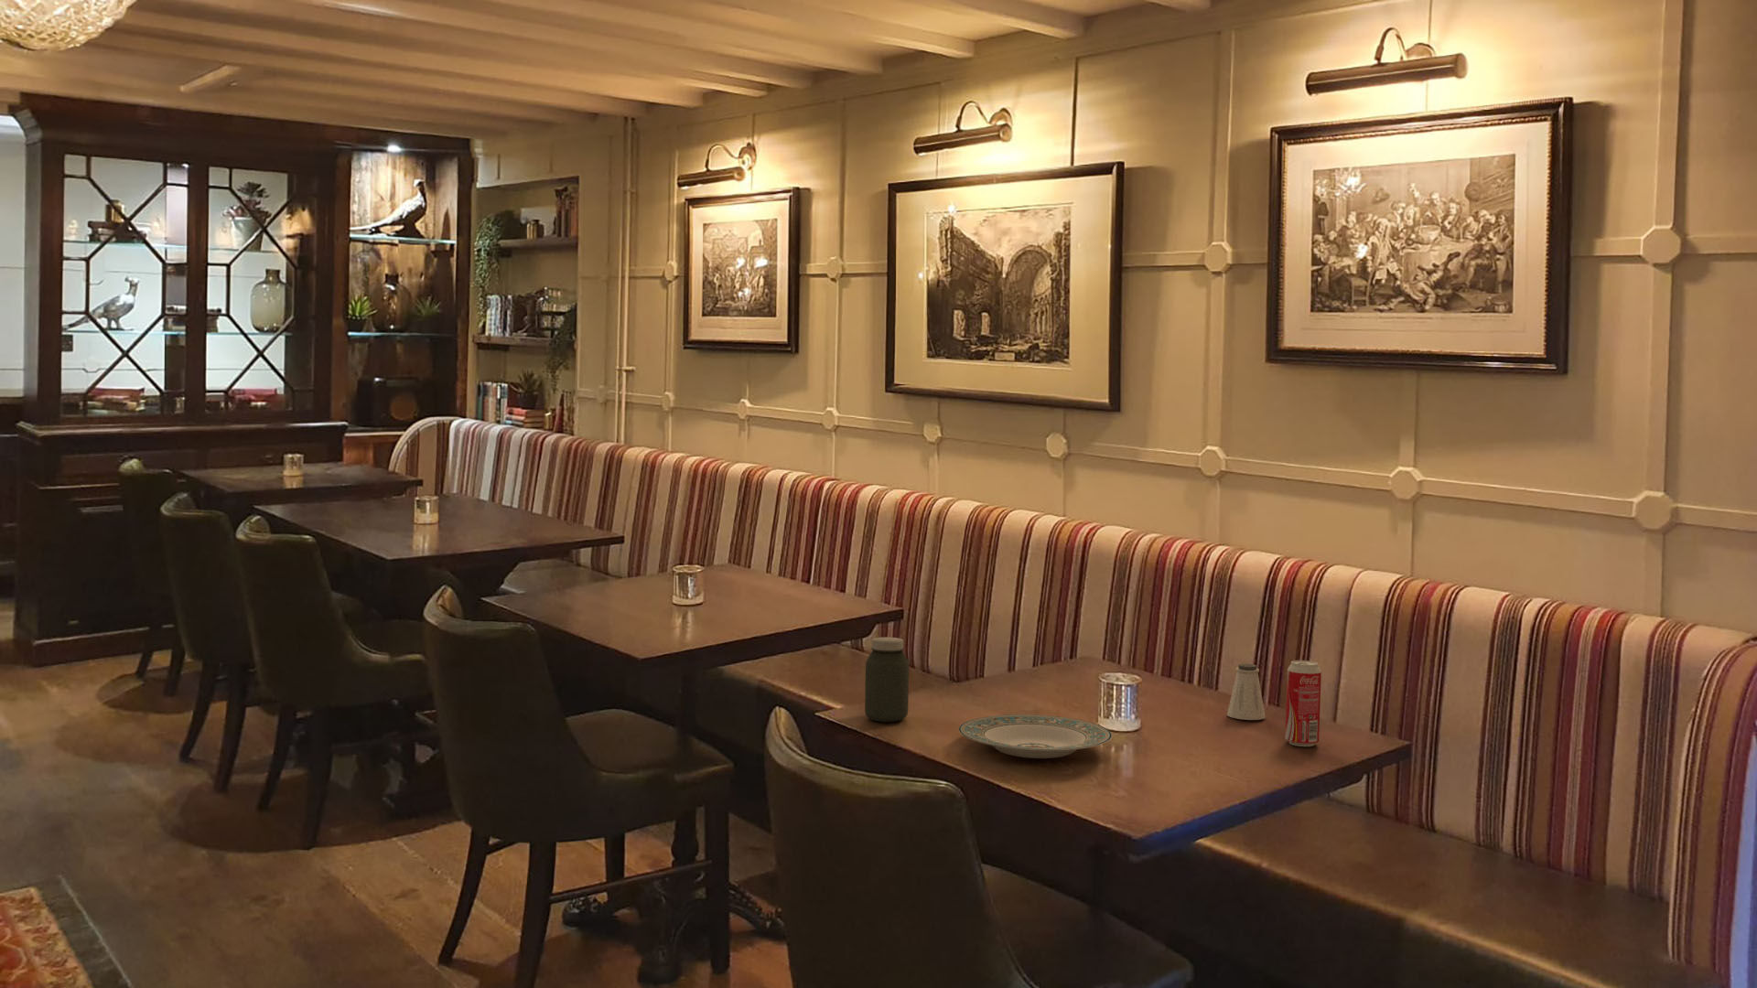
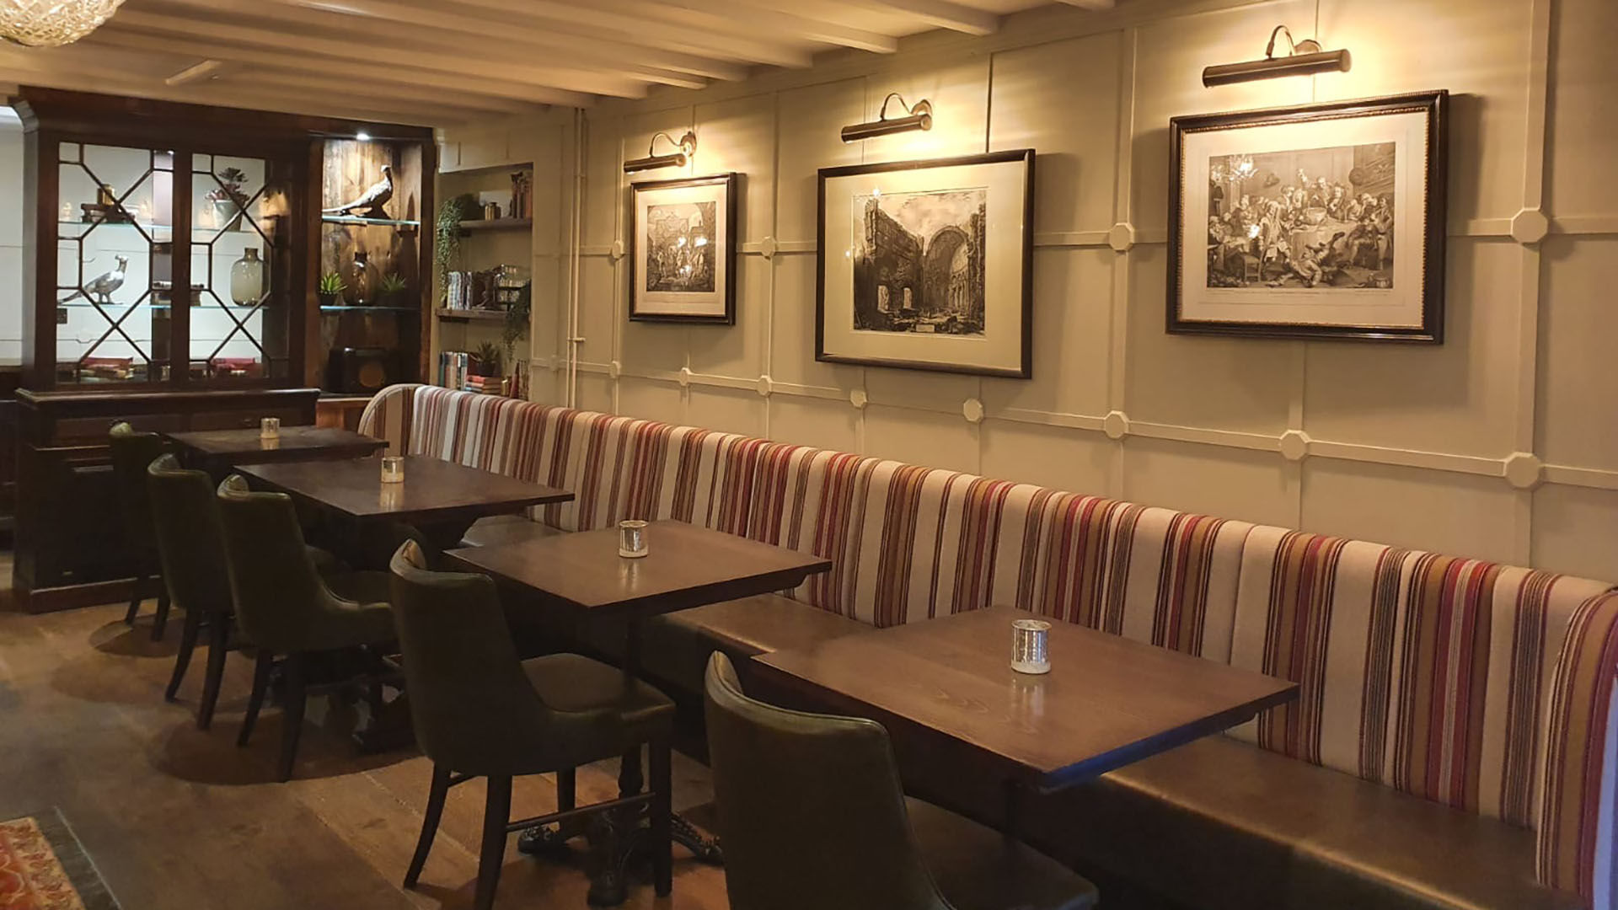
- jar [864,637,910,723]
- plate [958,713,1113,759]
- saltshaker [1226,663,1266,721]
- beverage can [1284,660,1323,748]
